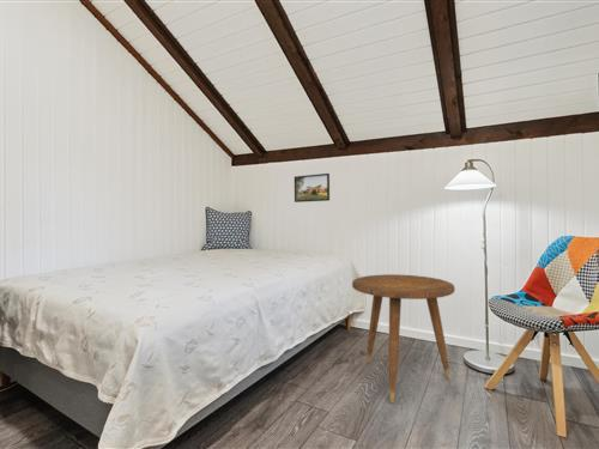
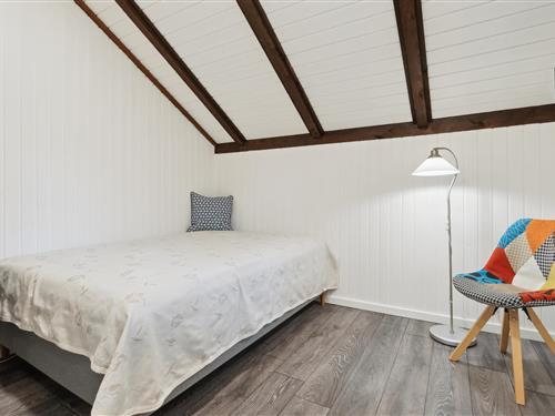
- side table [351,273,456,405]
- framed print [294,172,331,204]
